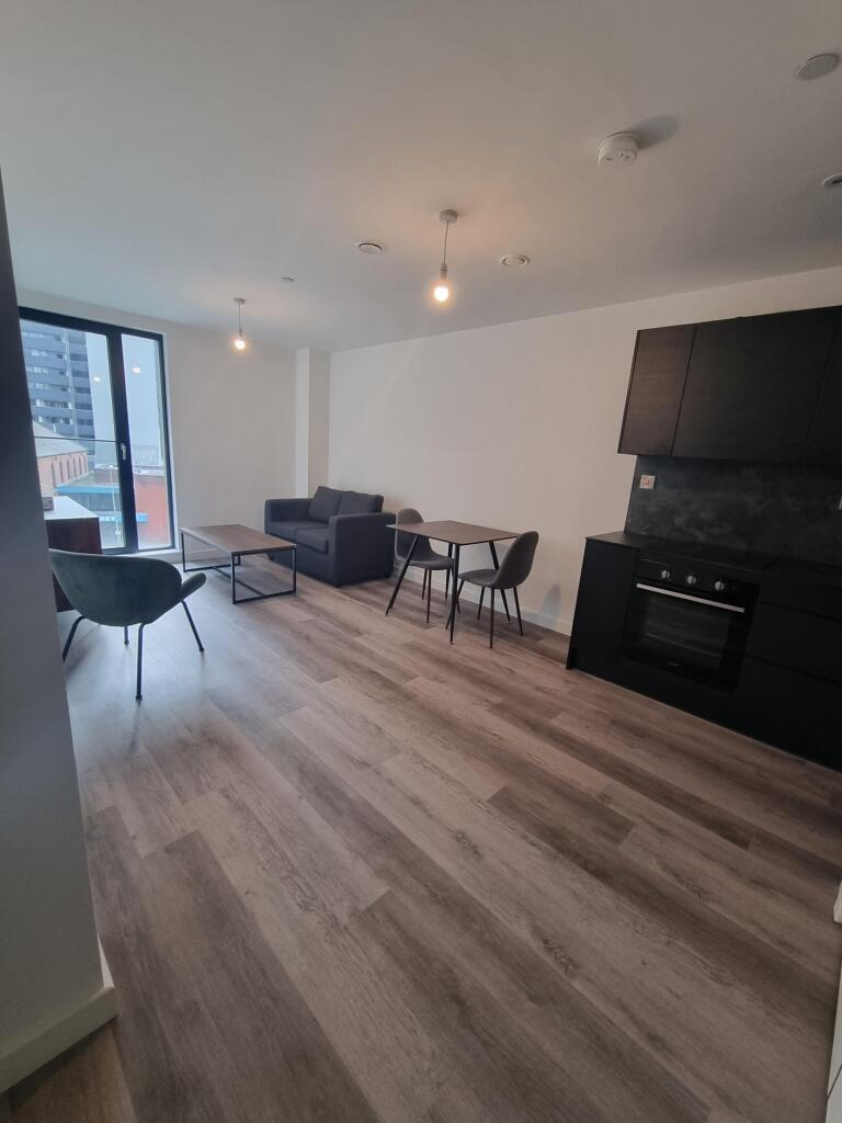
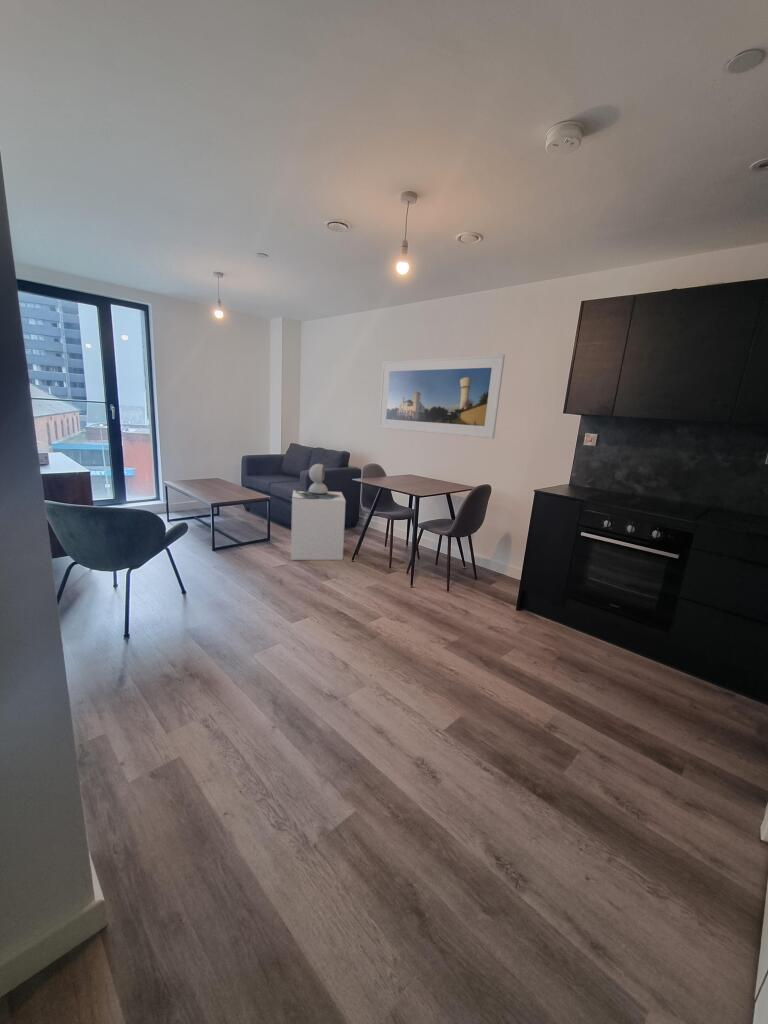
+ table lamp [288,463,329,499]
+ side table [290,489,347,561]
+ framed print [378,354,506,440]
